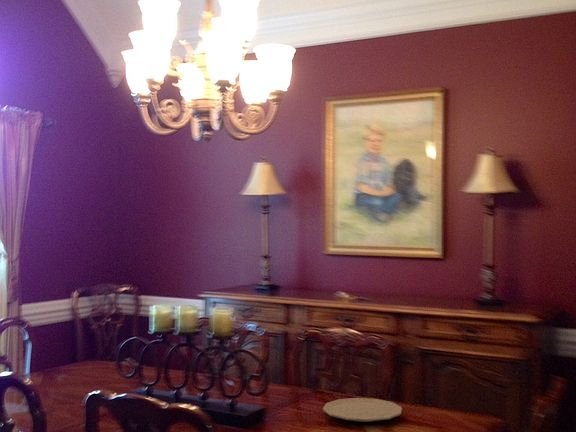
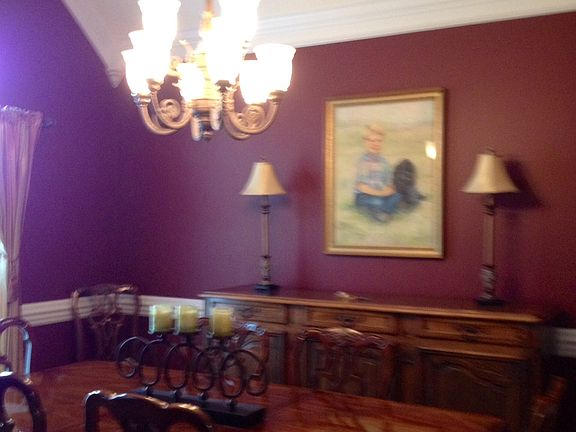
- plate [322,397,403,423]
